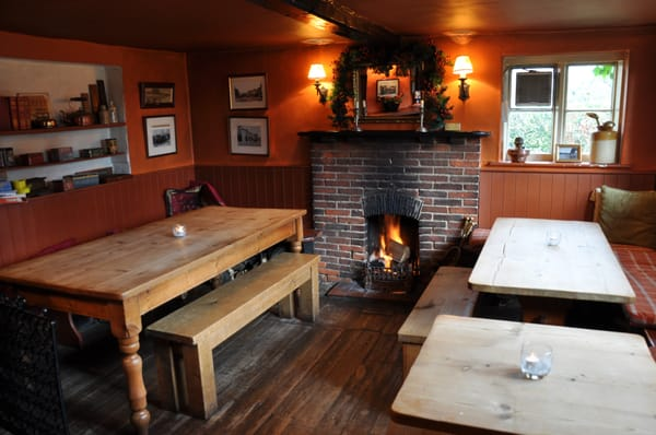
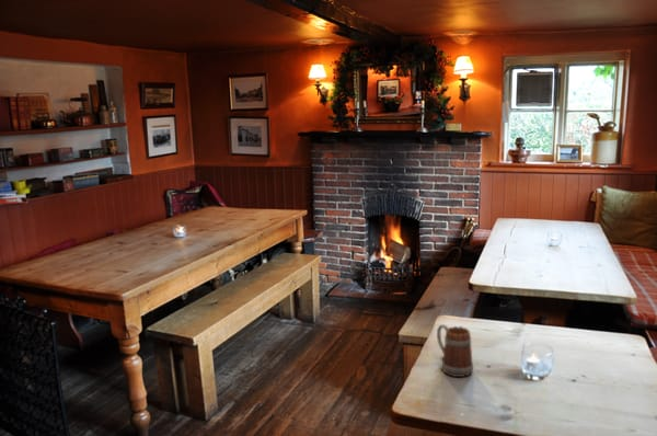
+ beer mug [436,323,474,378]
